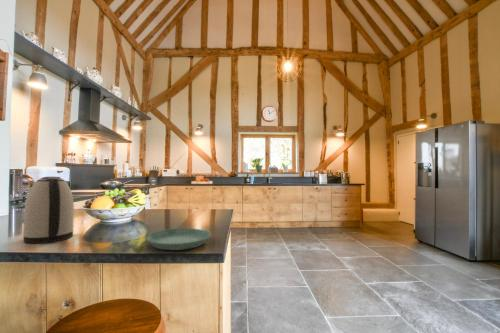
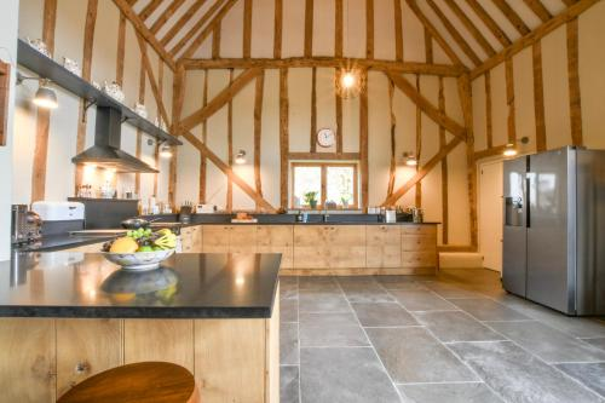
- kettle [22,176,75,244]
- saucer [146,227,212,251]
